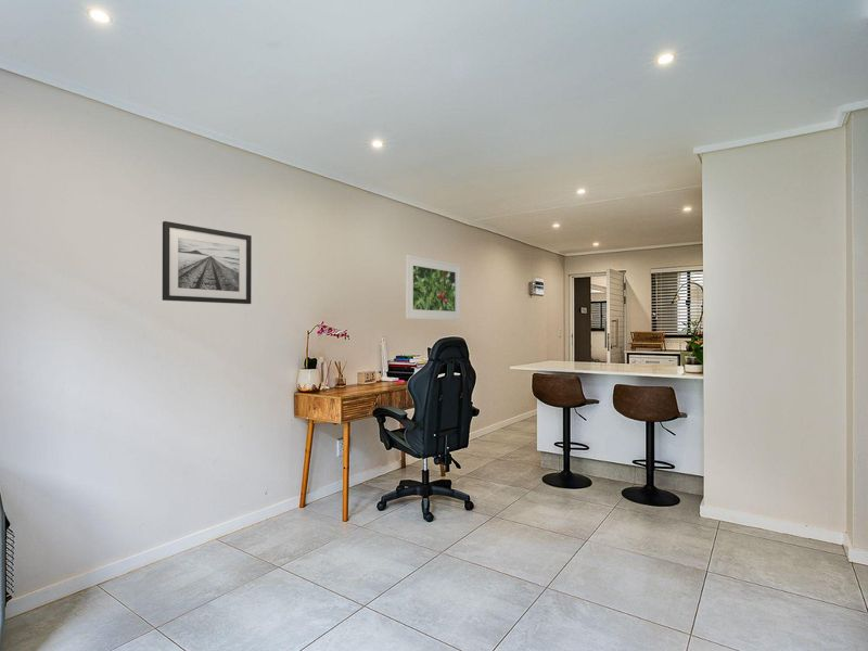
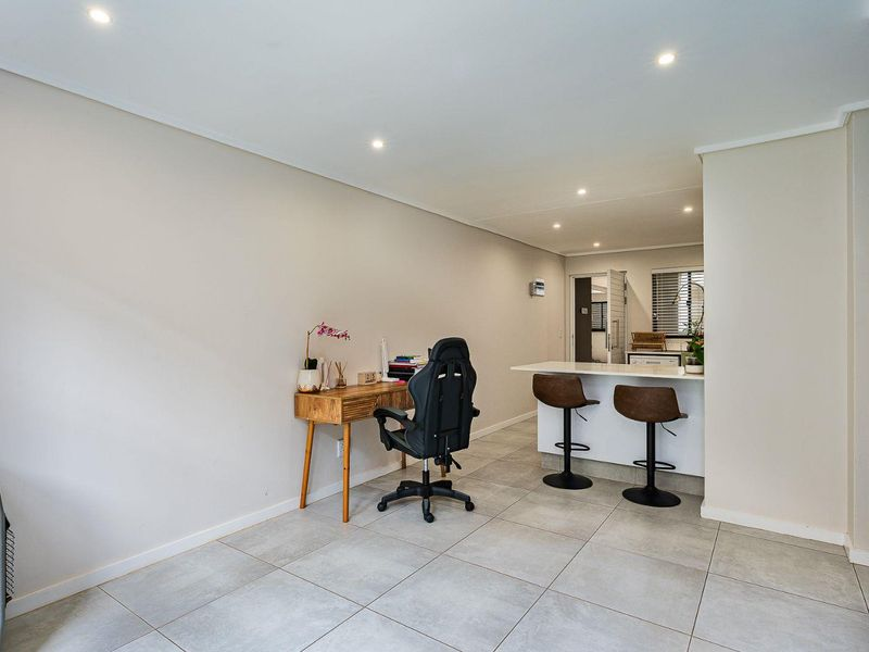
- wall art [162,220,253,305]
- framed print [405,254,461,321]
